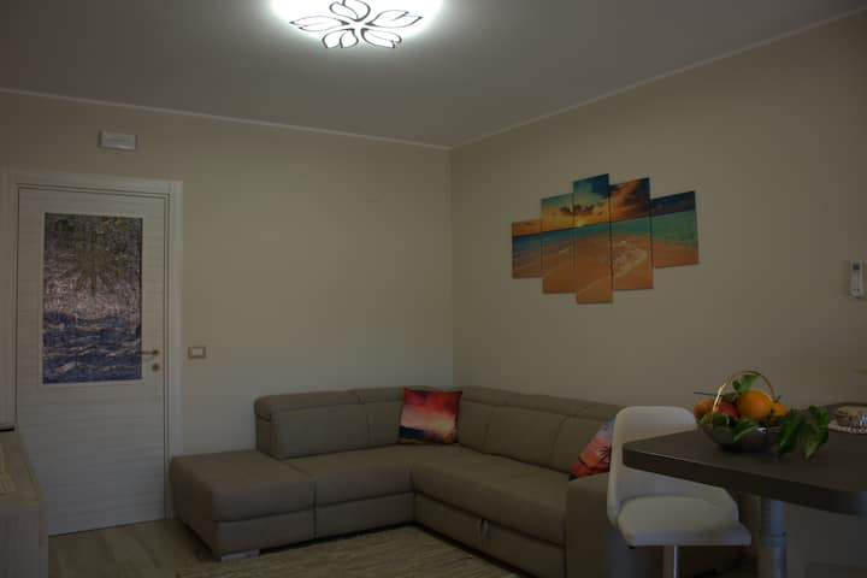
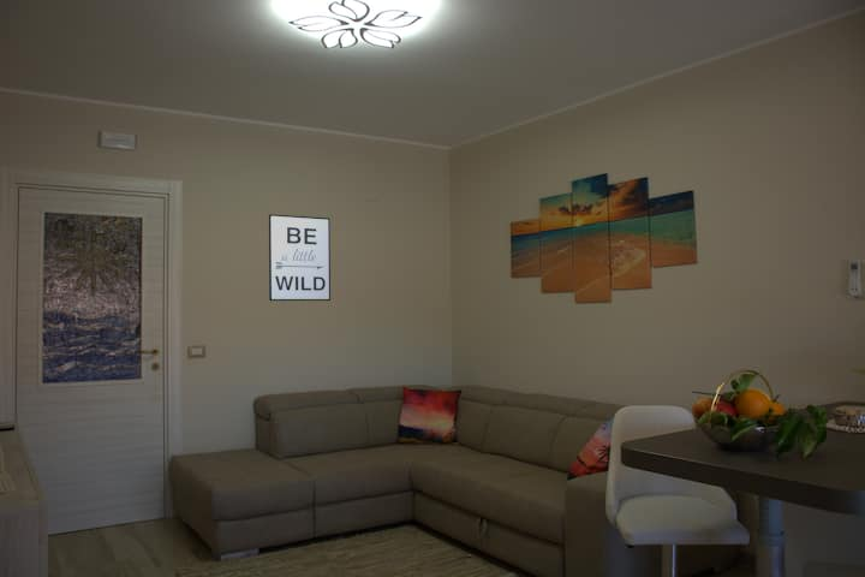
+ wall art [268,213,332,302]
